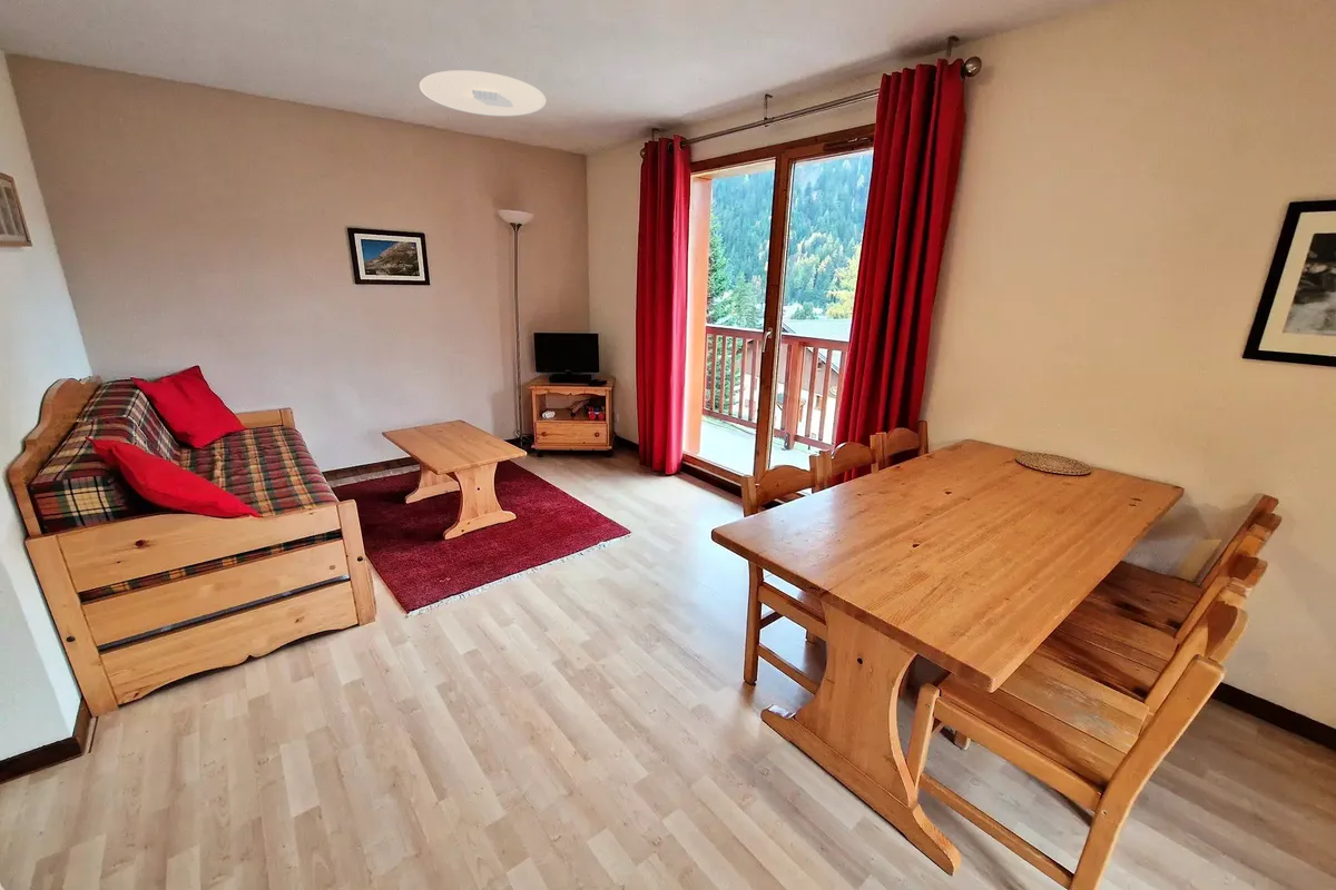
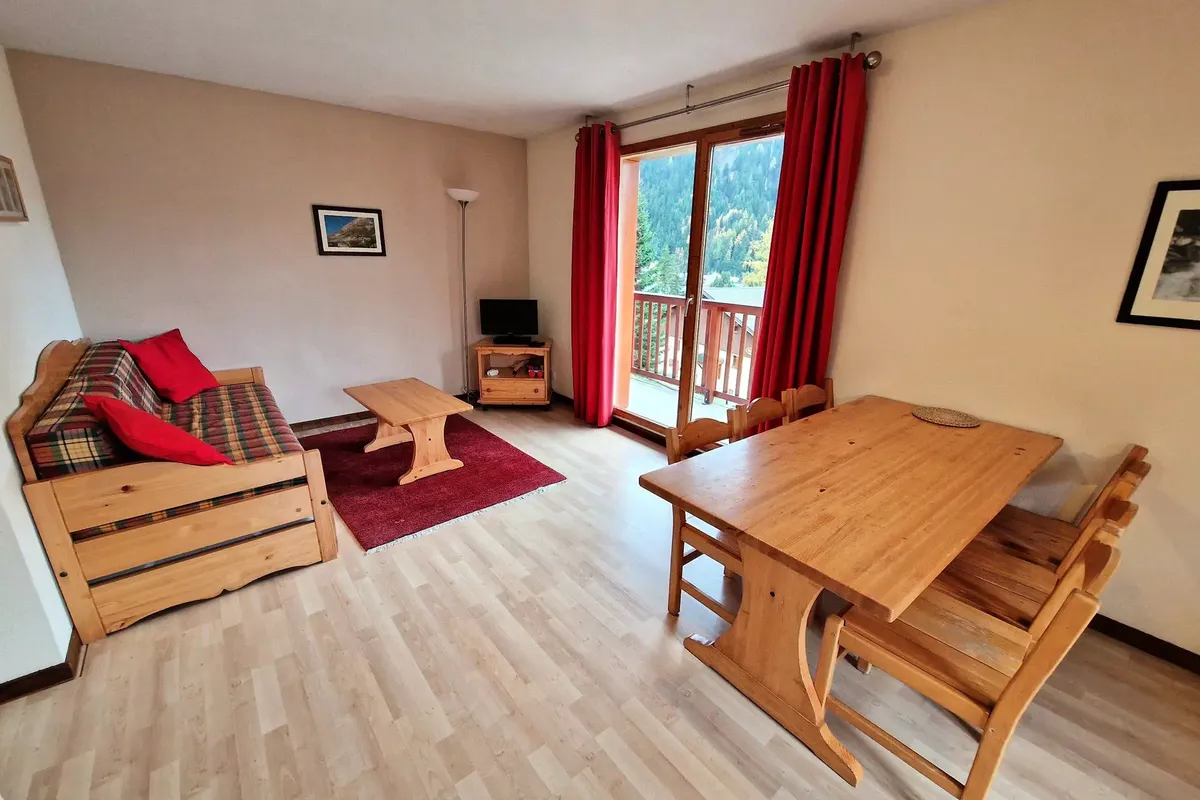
- ceiling light [419,69,547,117]
